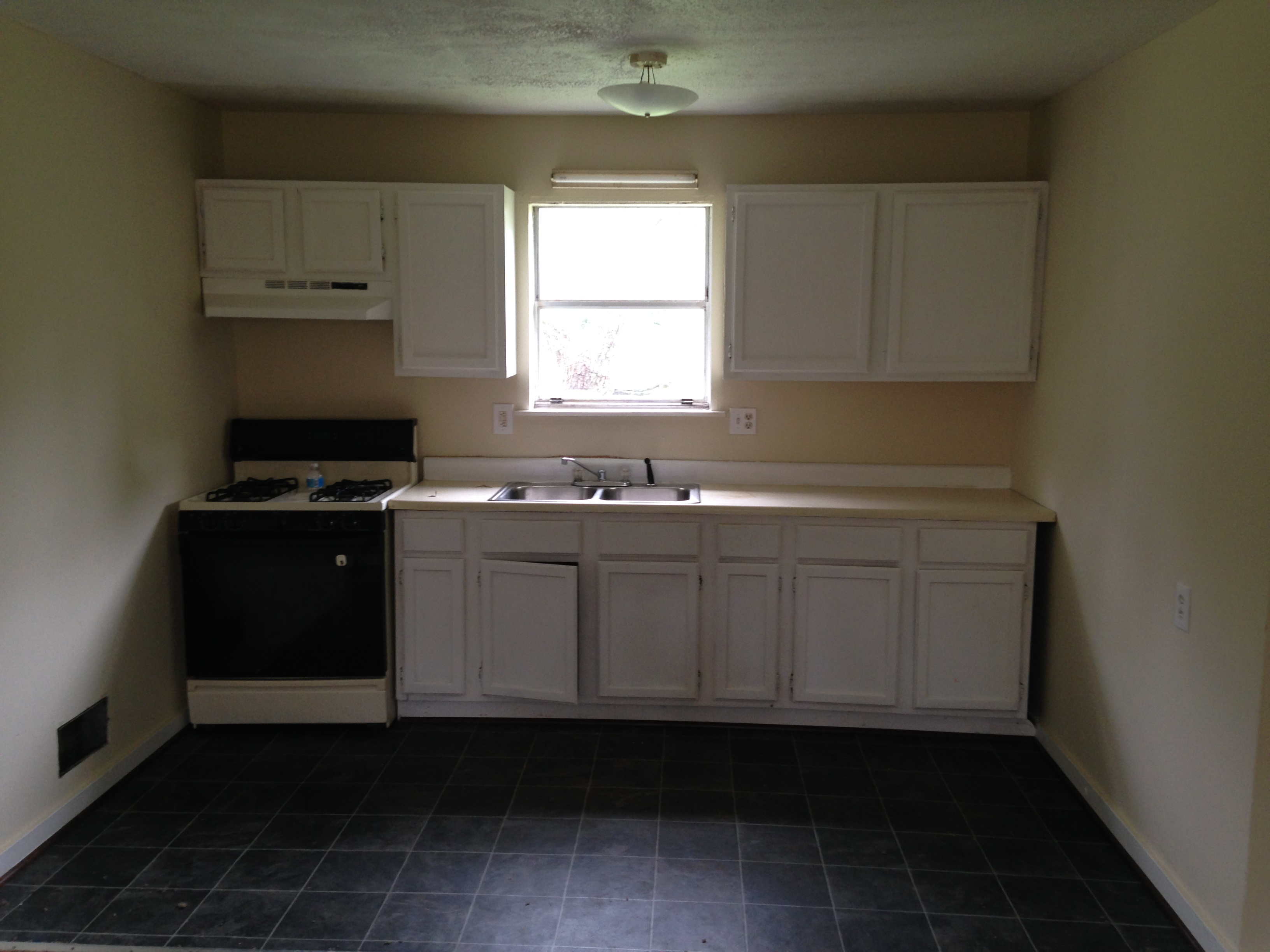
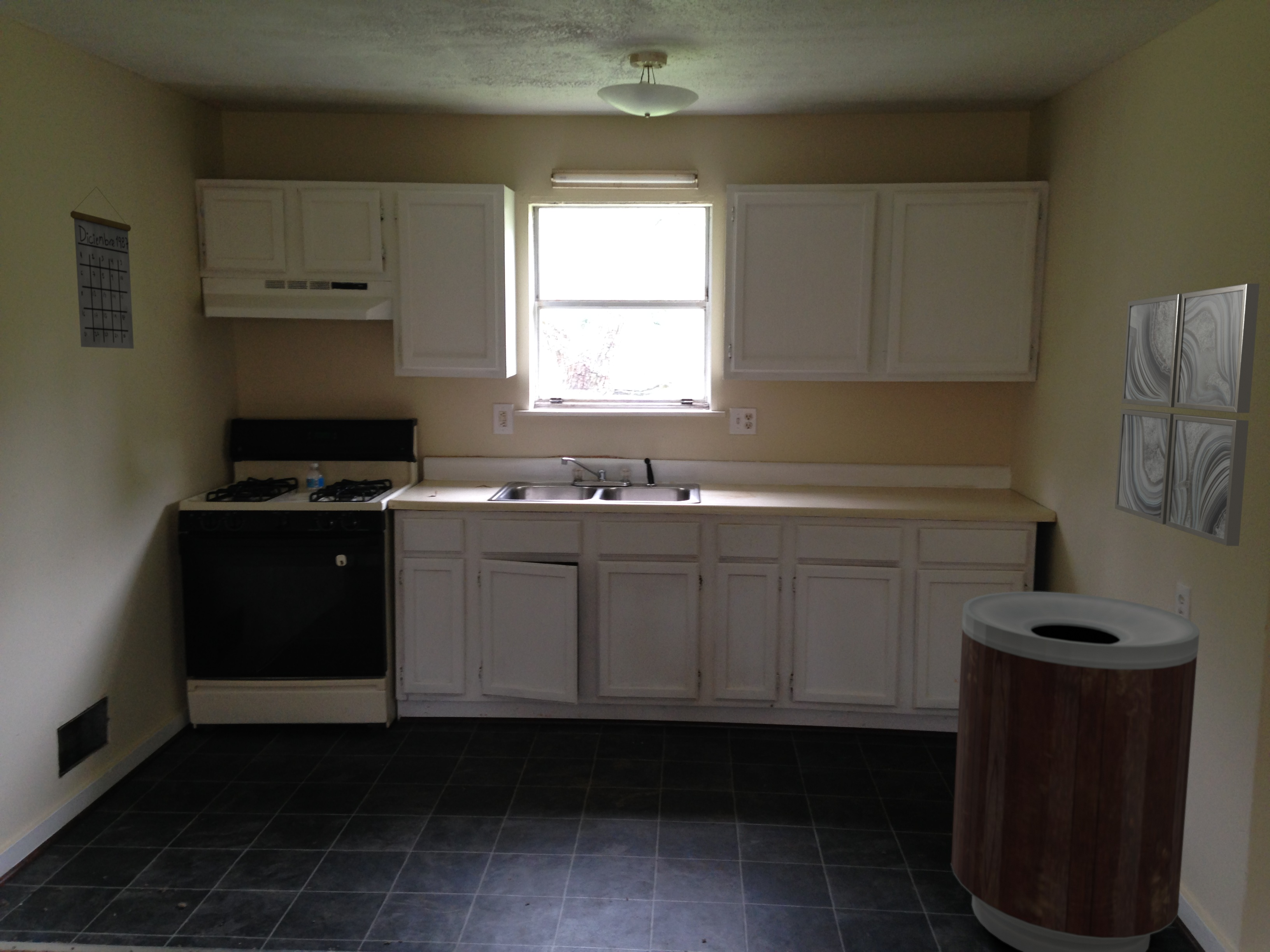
+ wall art [1114,283,1260,546]
+ trash can [951,591,1200,952]
+ calendar [70,186,134,349]
